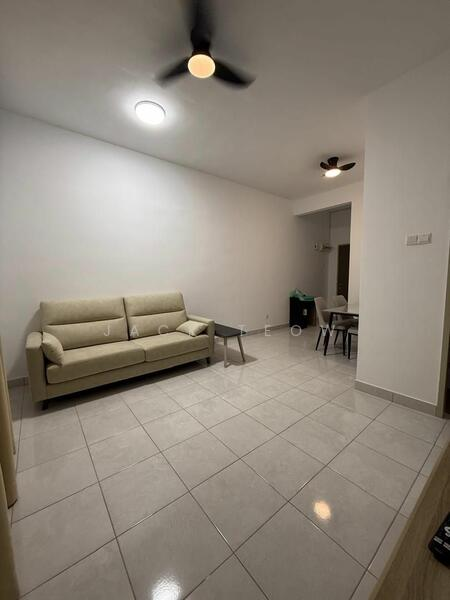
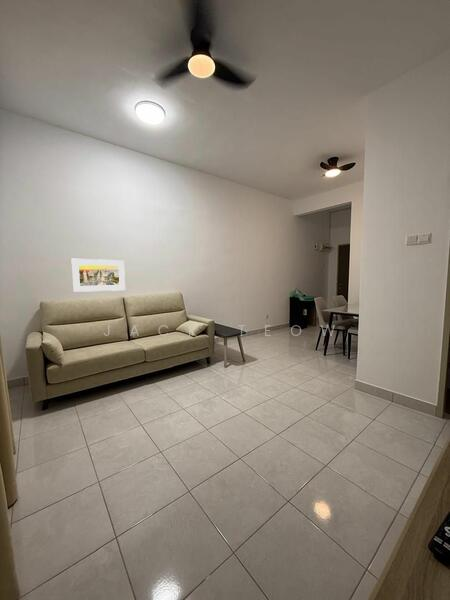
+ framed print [70,258,126,293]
